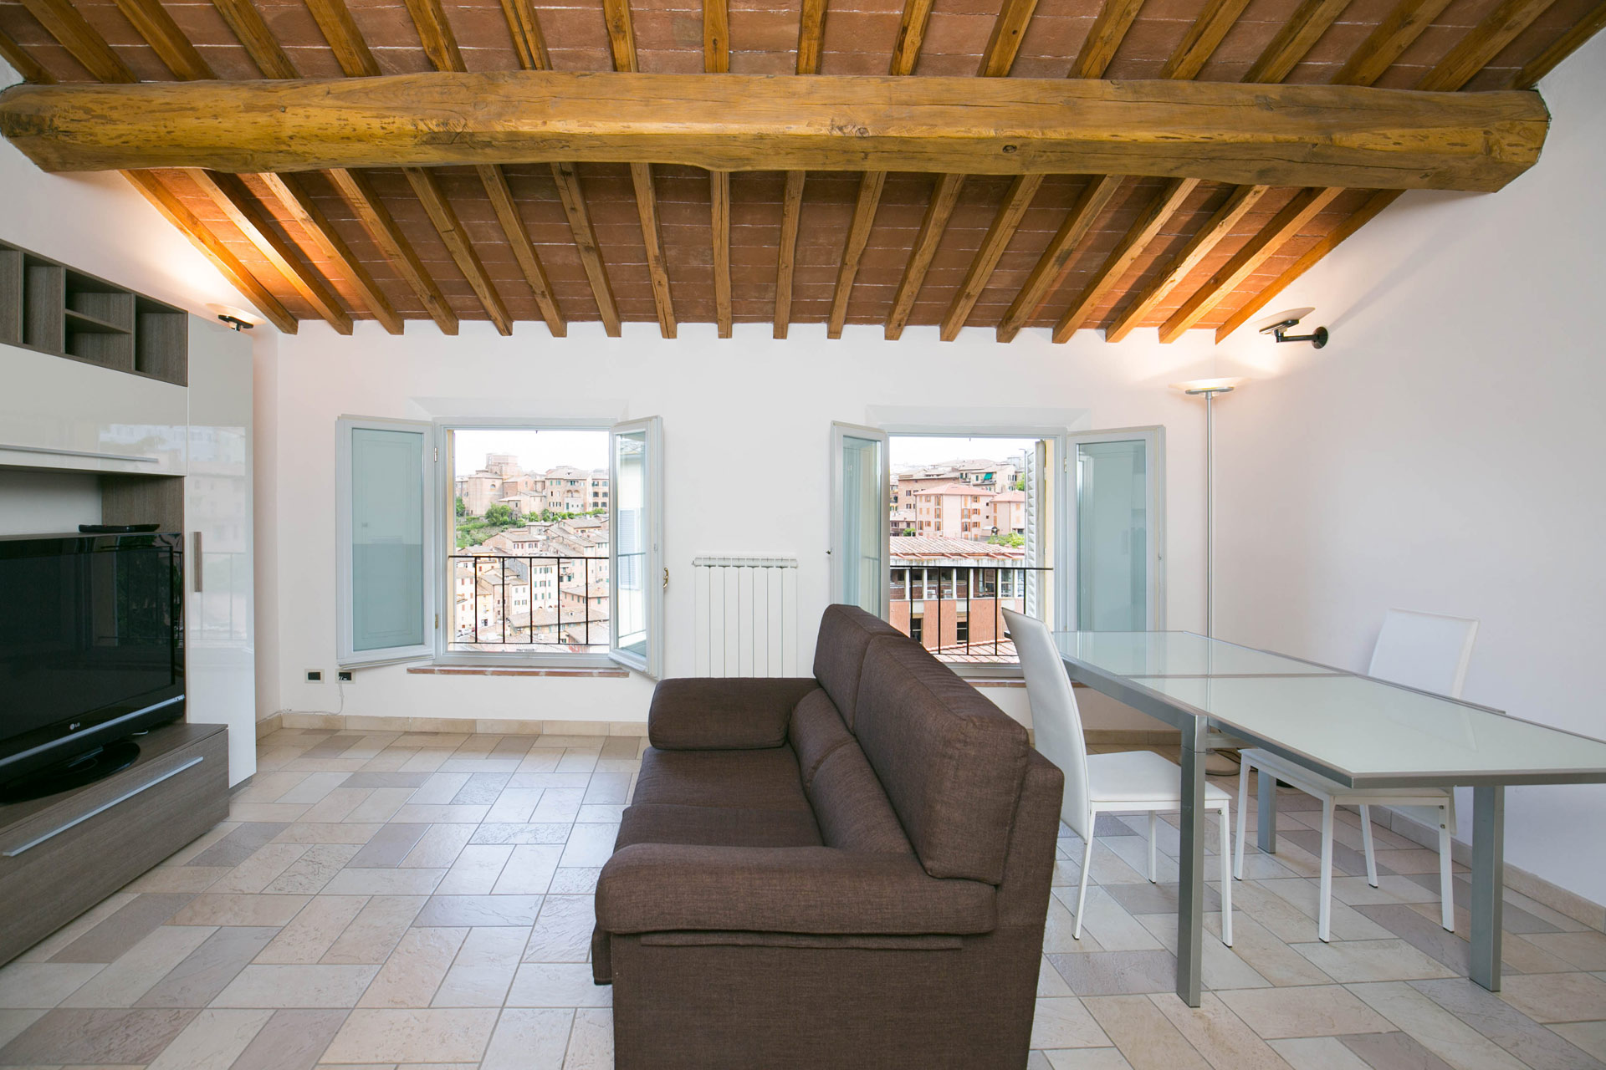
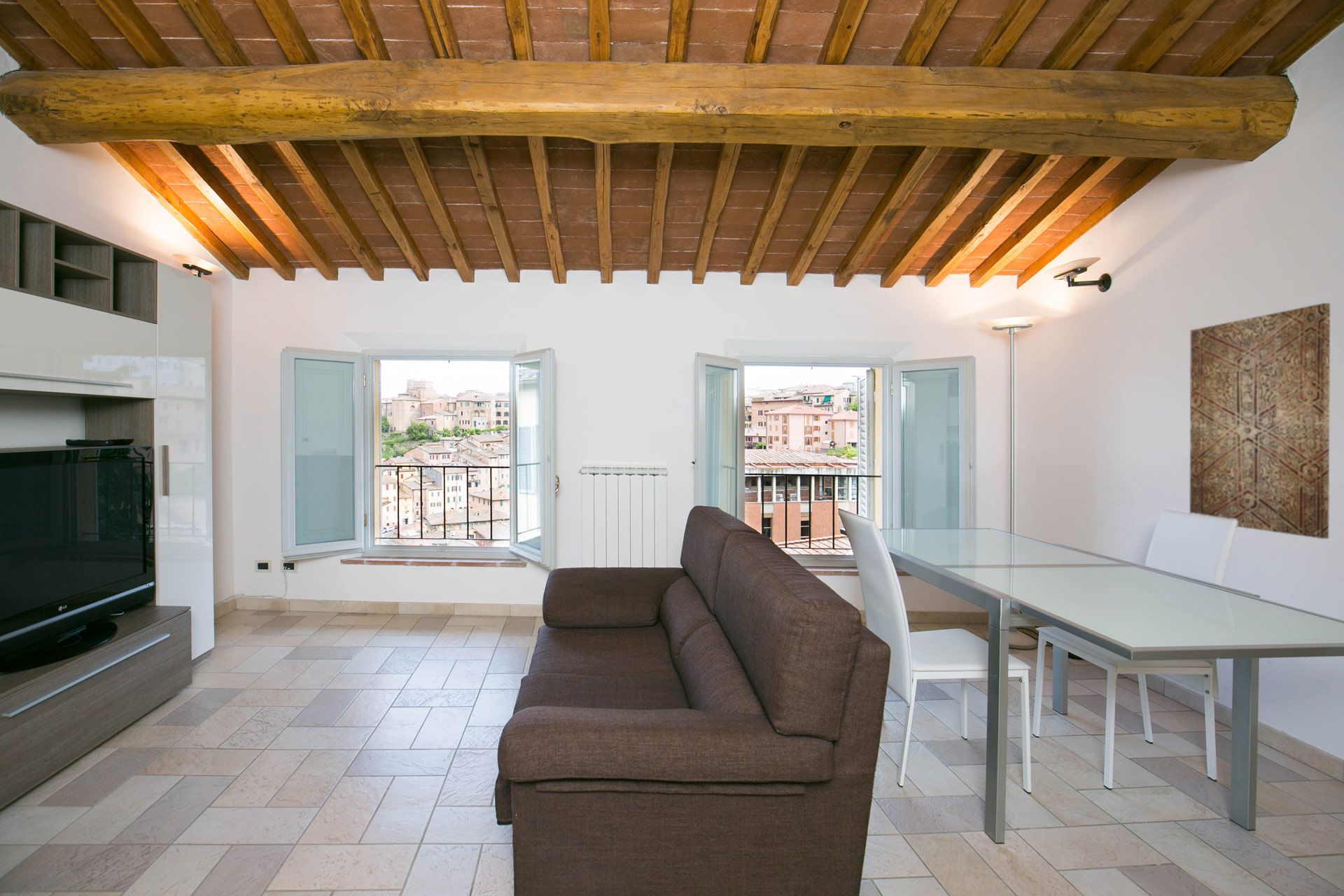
+ wall art [1189,302,1331,540]
